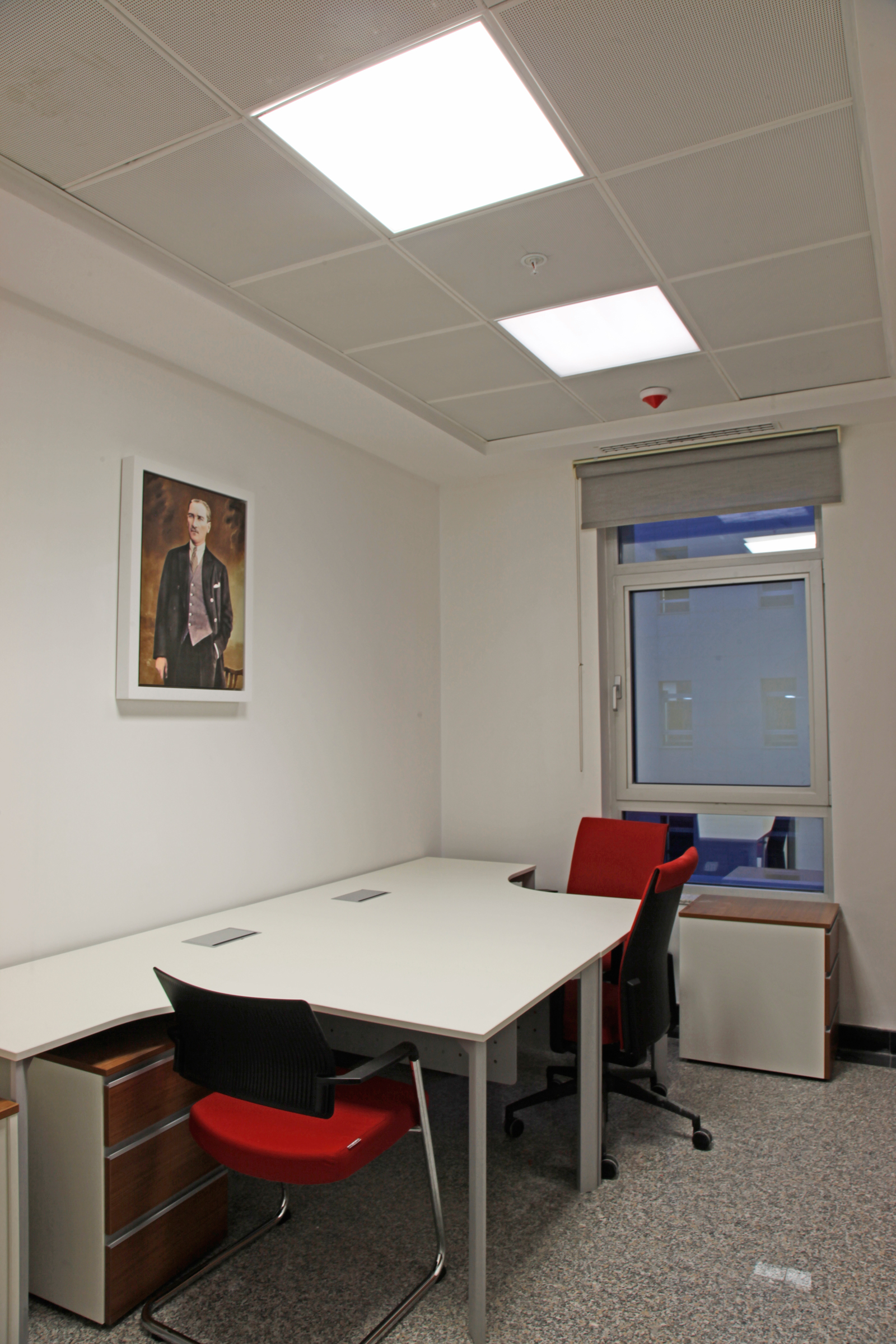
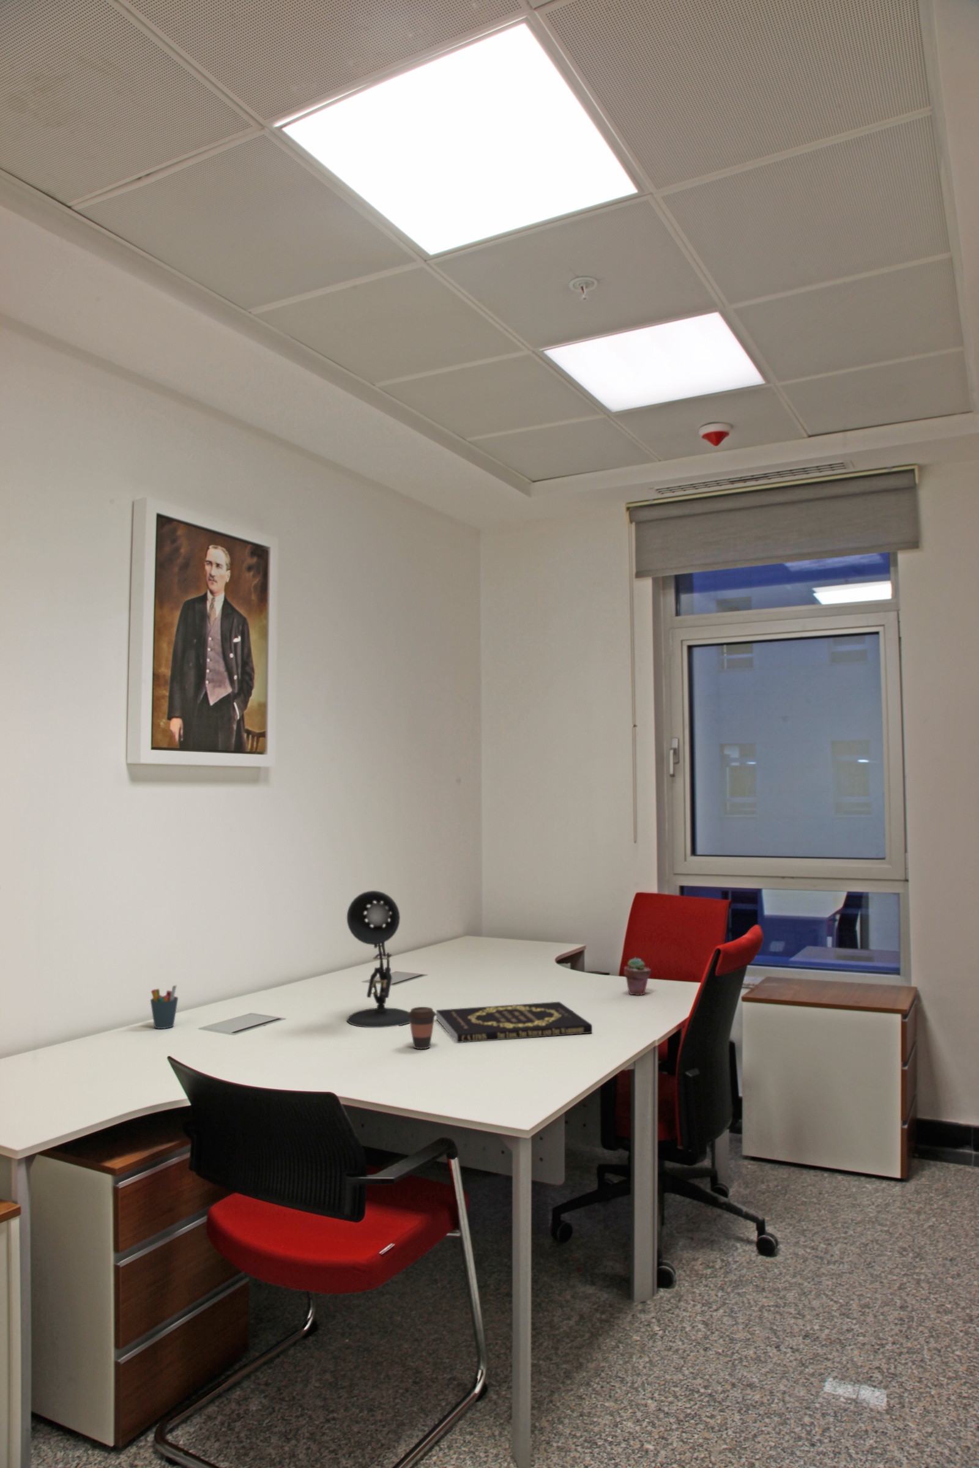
+ coffee cup [408,1006,436,1050]
+ book [436,1002,593,1043]
+ desk lamp [346,890,410,1028]
+ pen holder [150,984,179,1029]
+ potted succulent [624,957,651,996]
